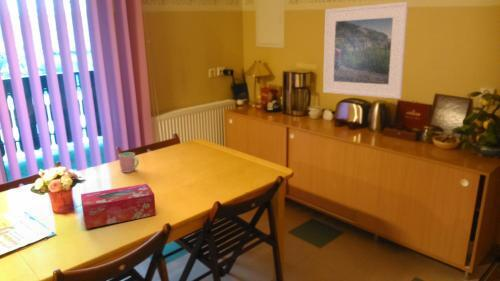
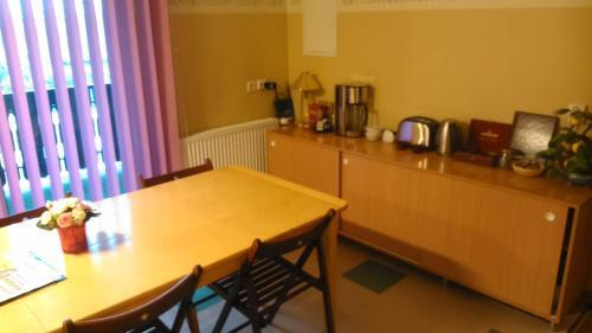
- tissue box [80,183,157,229]
- cup [118,151,140,174]
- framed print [322,1,409,100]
